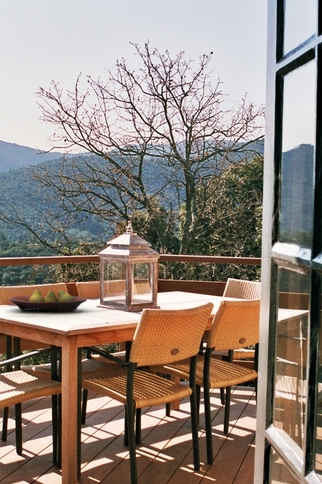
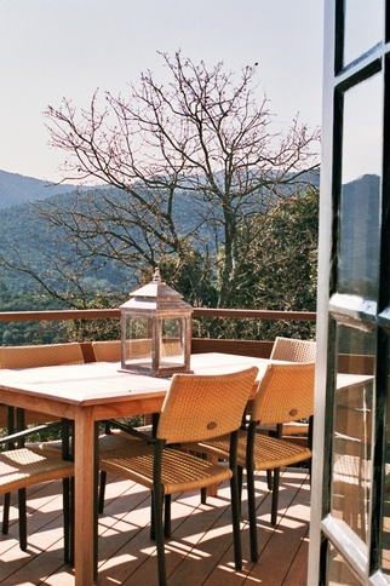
- fruit bowl [9,288,88,313]
